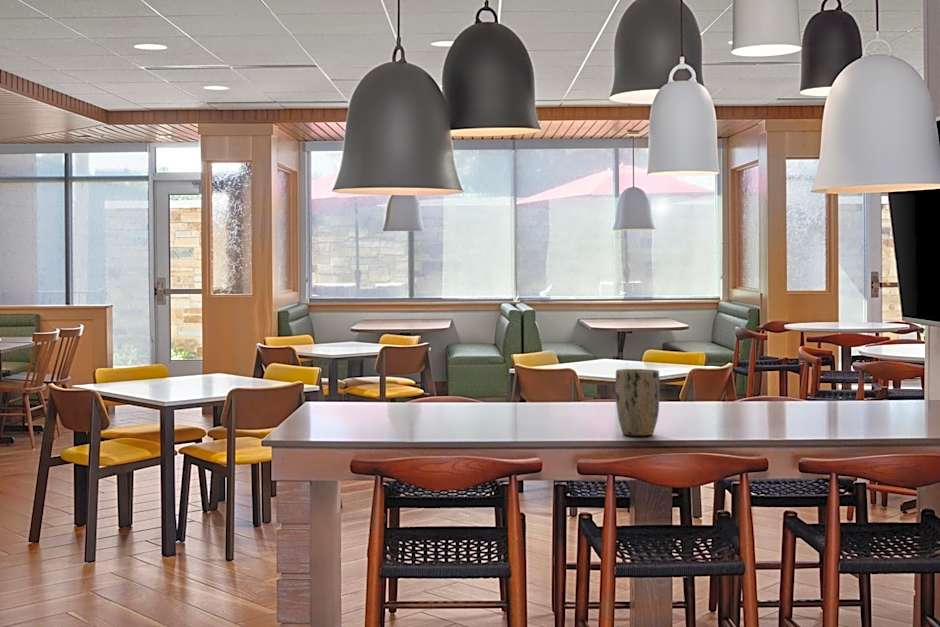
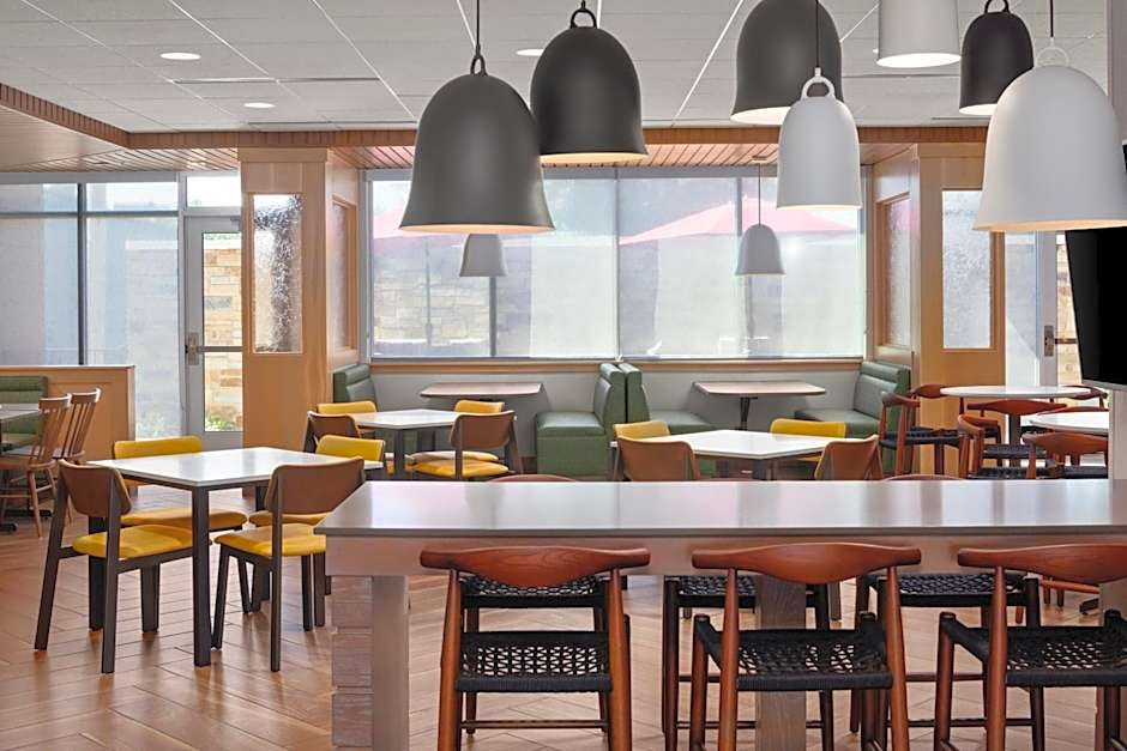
- plant pot [614,368,661,437]
